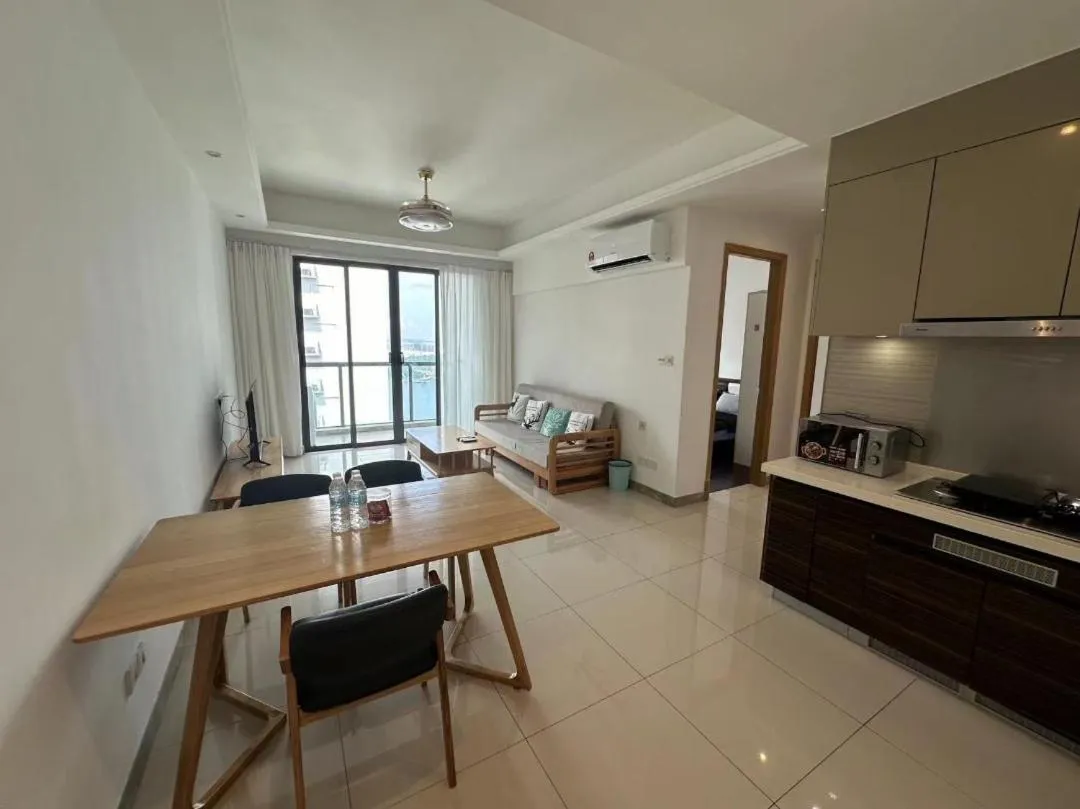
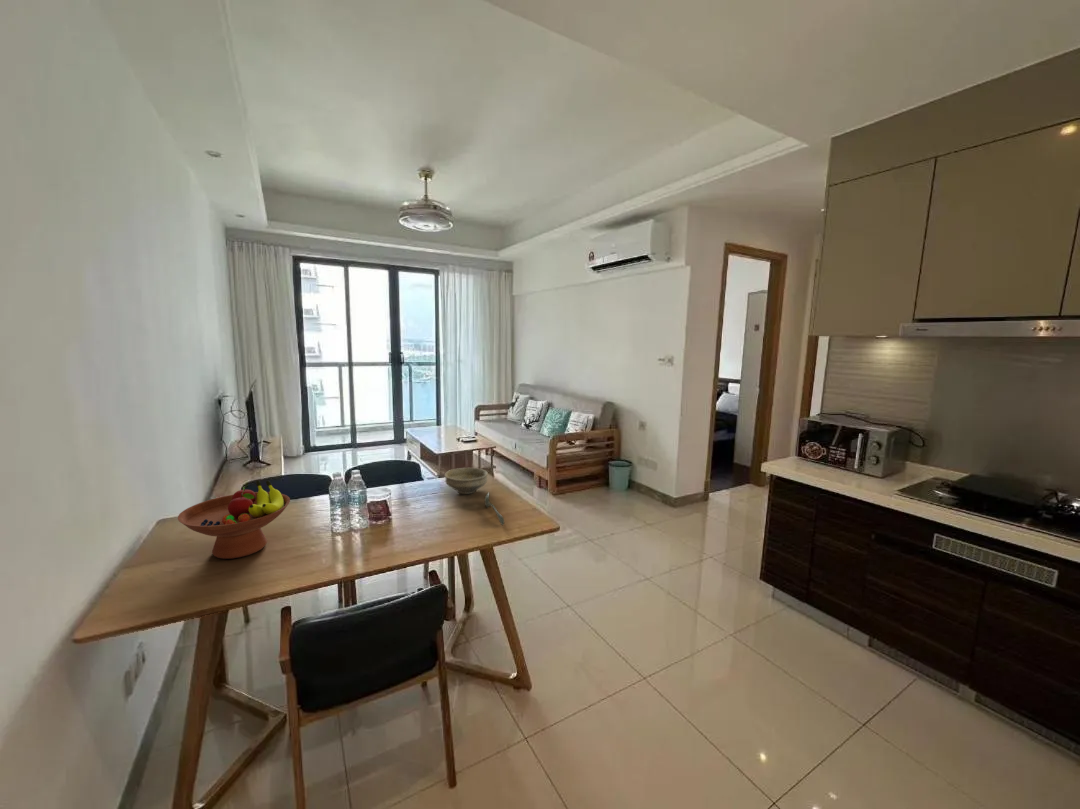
+ bowl [444,467,489,495]
+ fruit bowl [177,479,291,560]
+ spoon [484,491,505,526]
